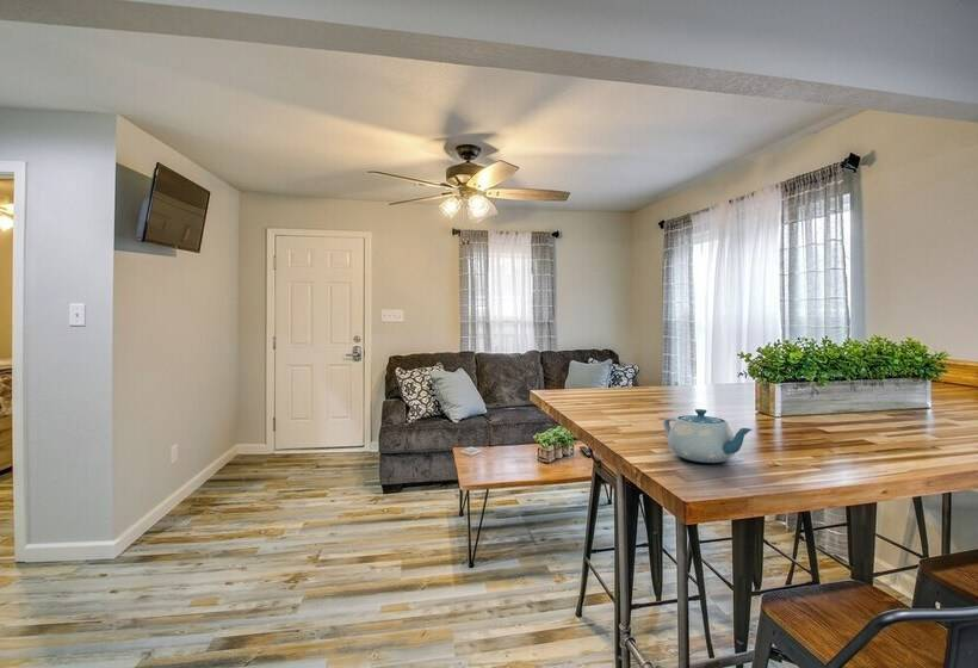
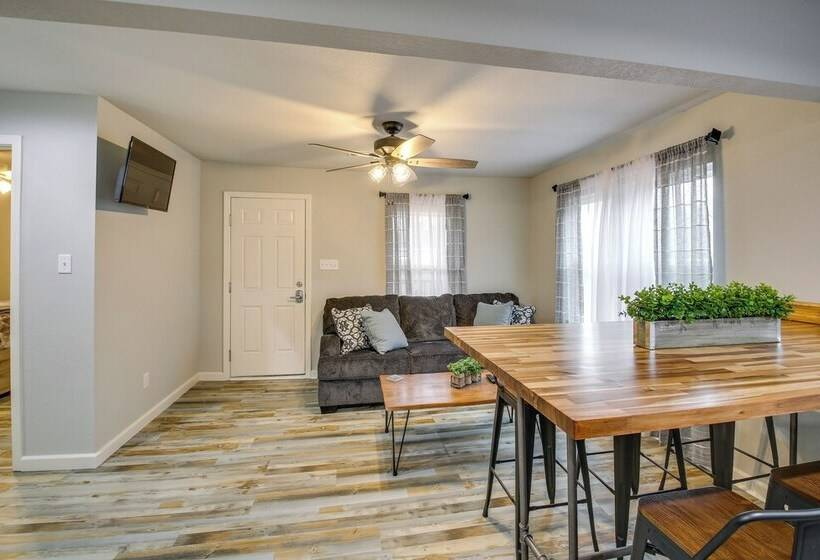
- chinaware [662,408,754,464]
